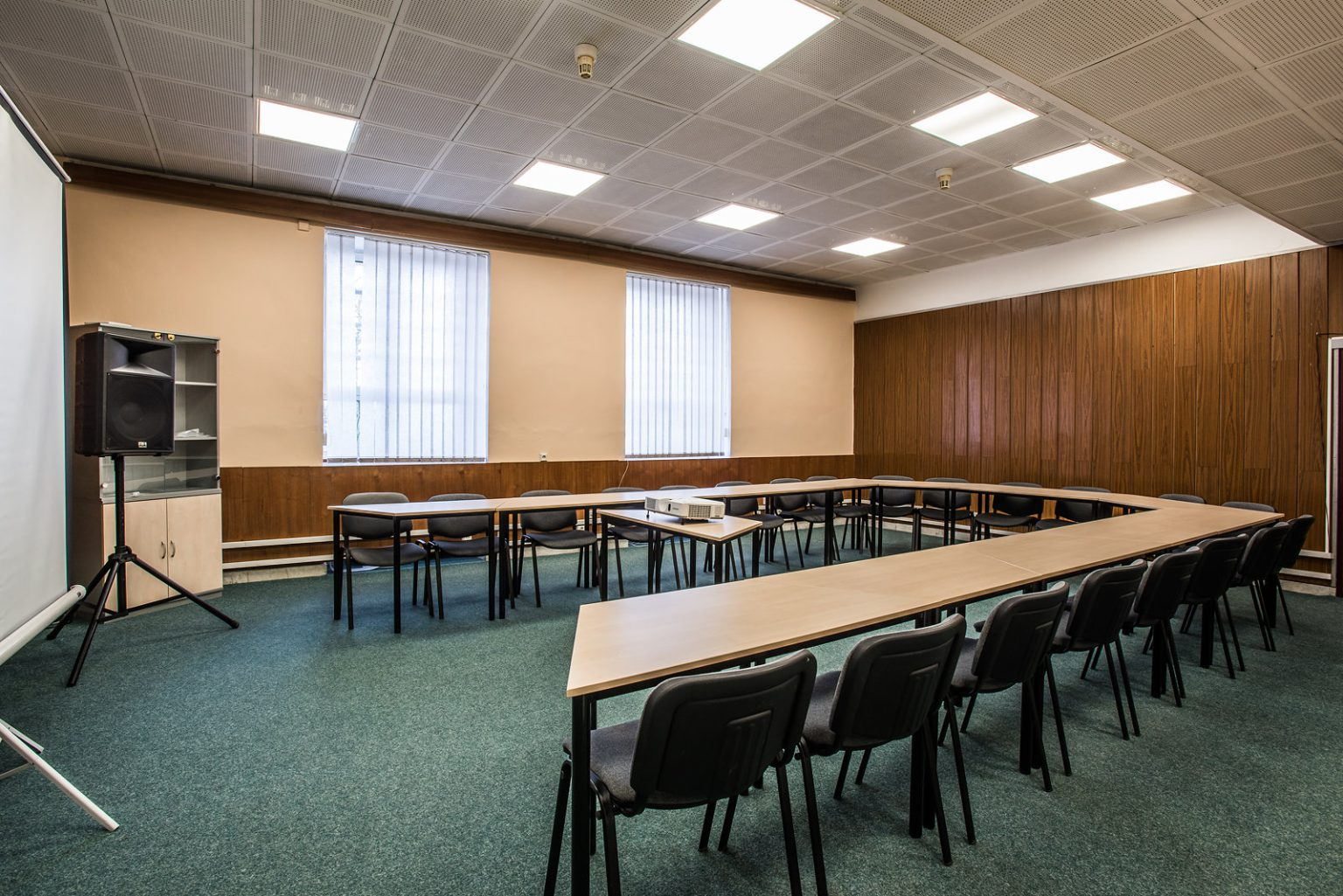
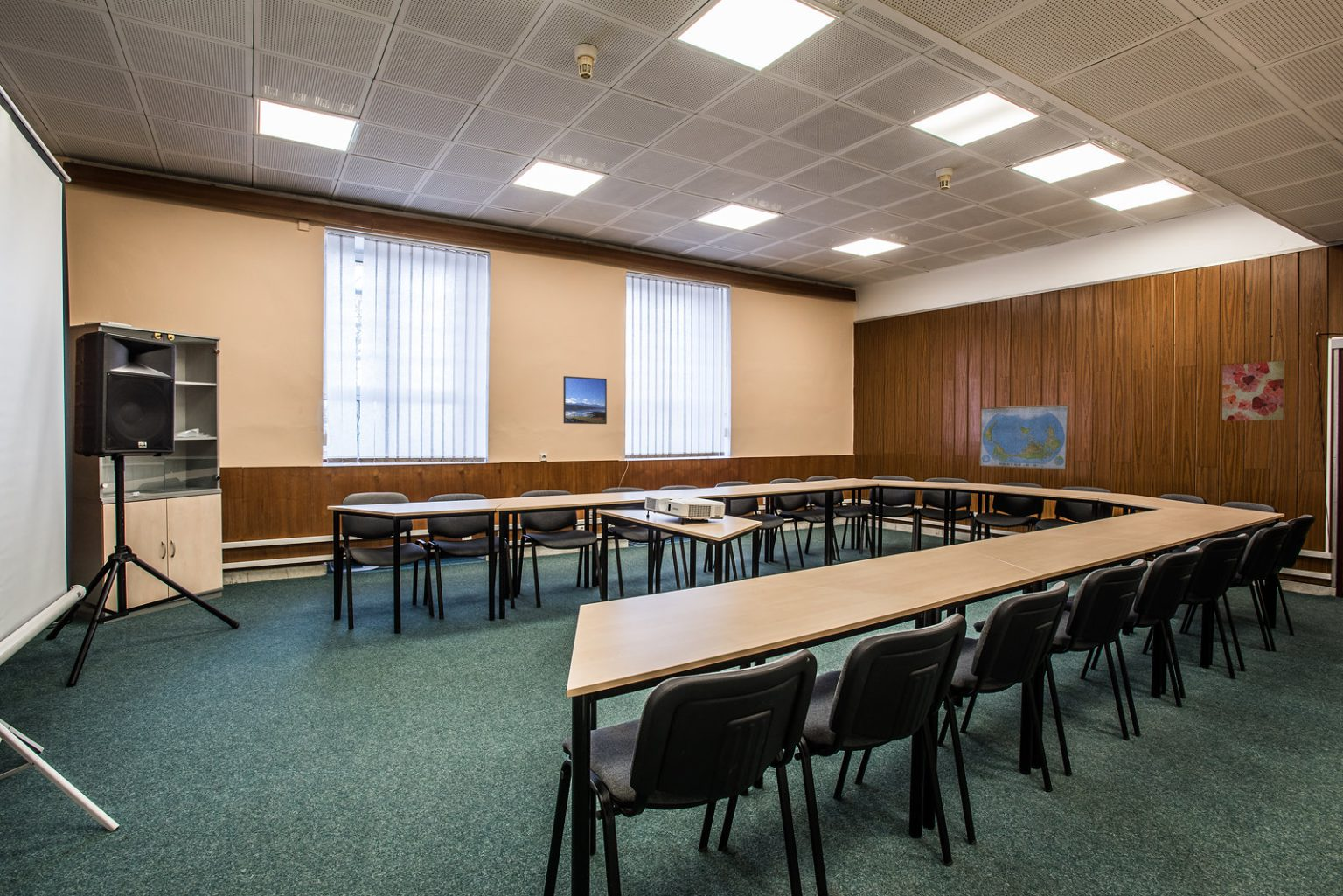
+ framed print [562,375,608,425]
+ wall art [1221,360,1284,421]
+ world map [978,404,1070,471]
